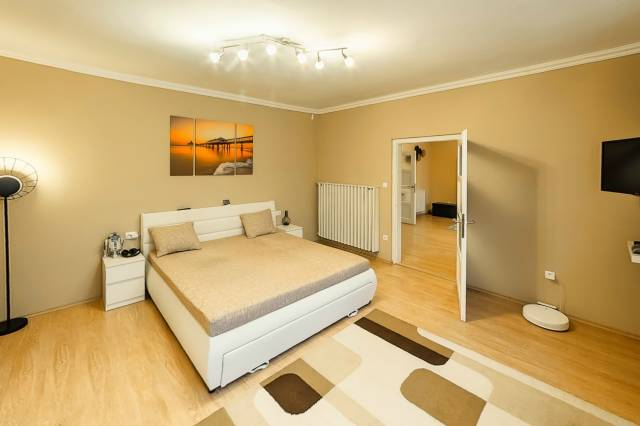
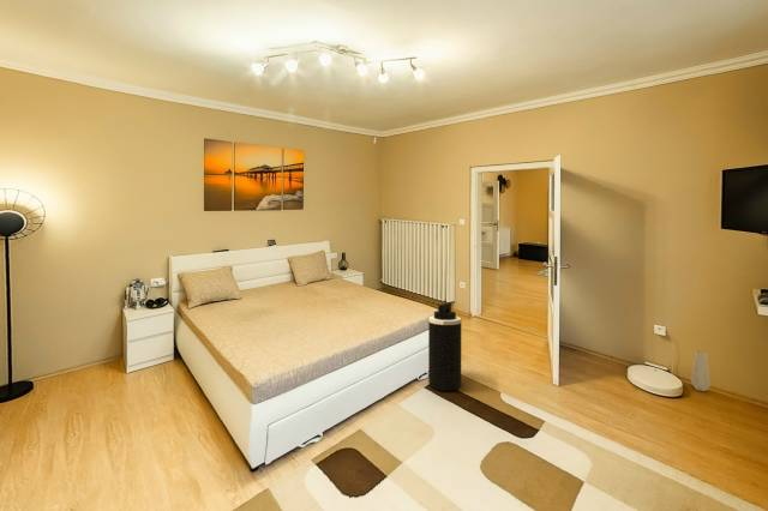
+ vase [690,349,712,392]
+ trash can [427,301,462,392]
